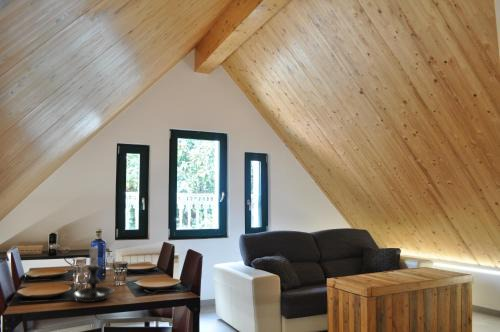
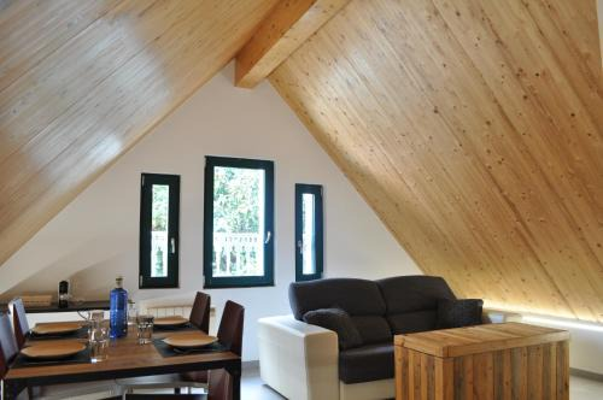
- candle holder [72,242,116,303]
